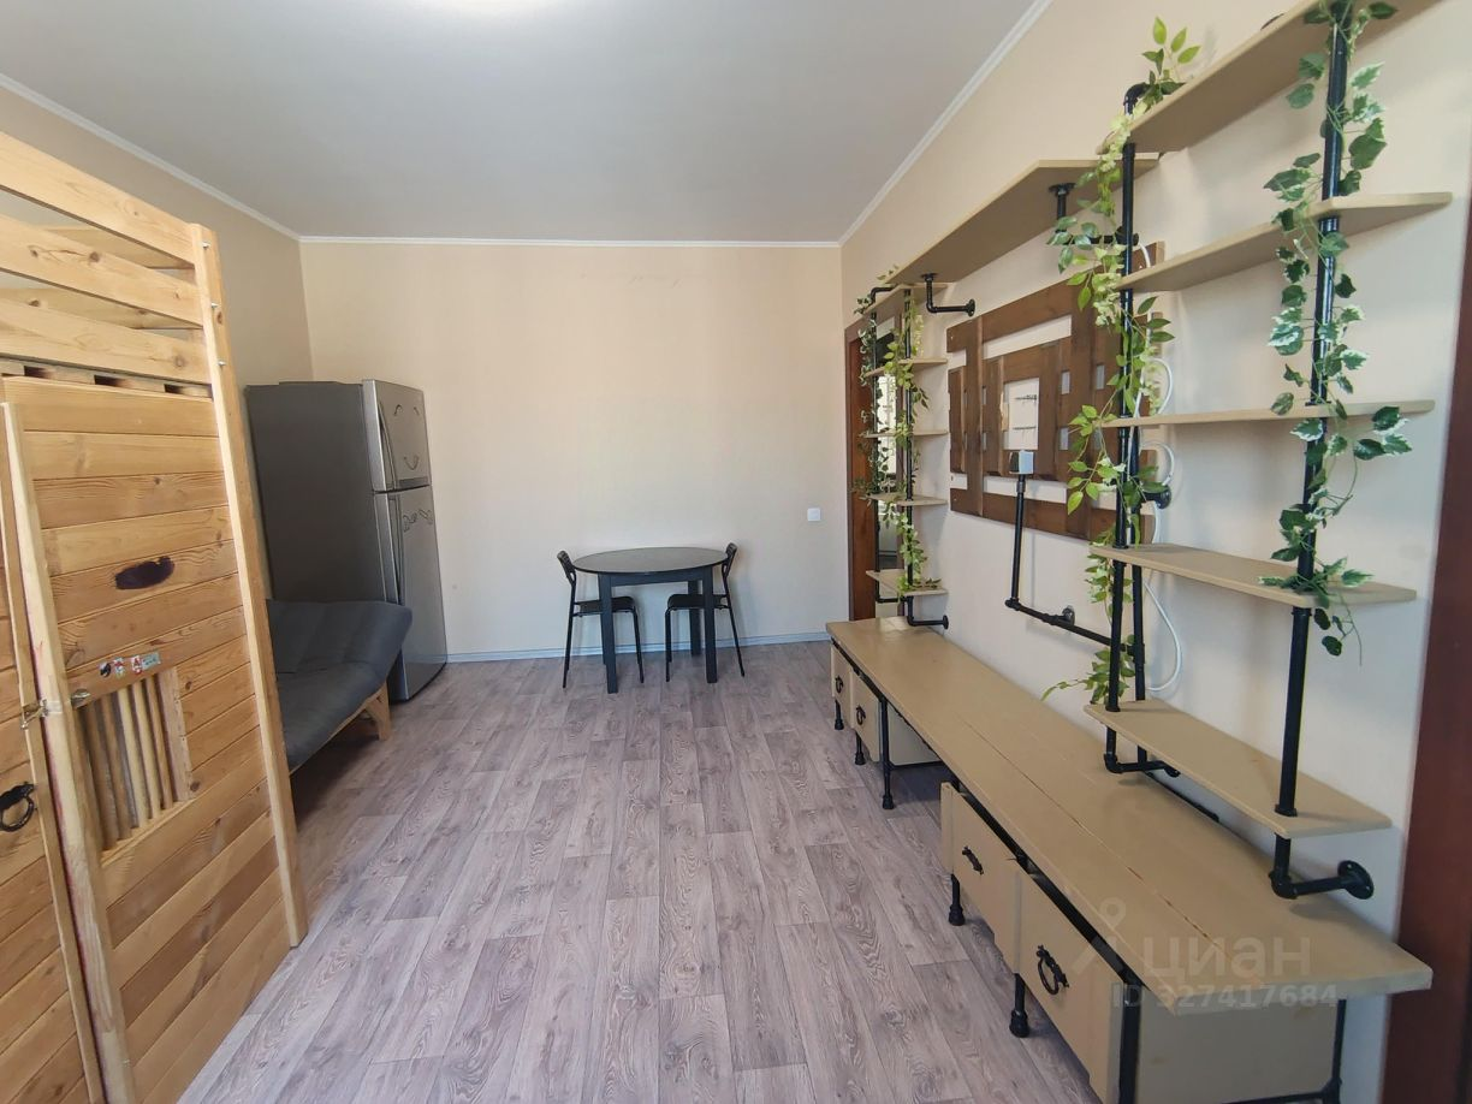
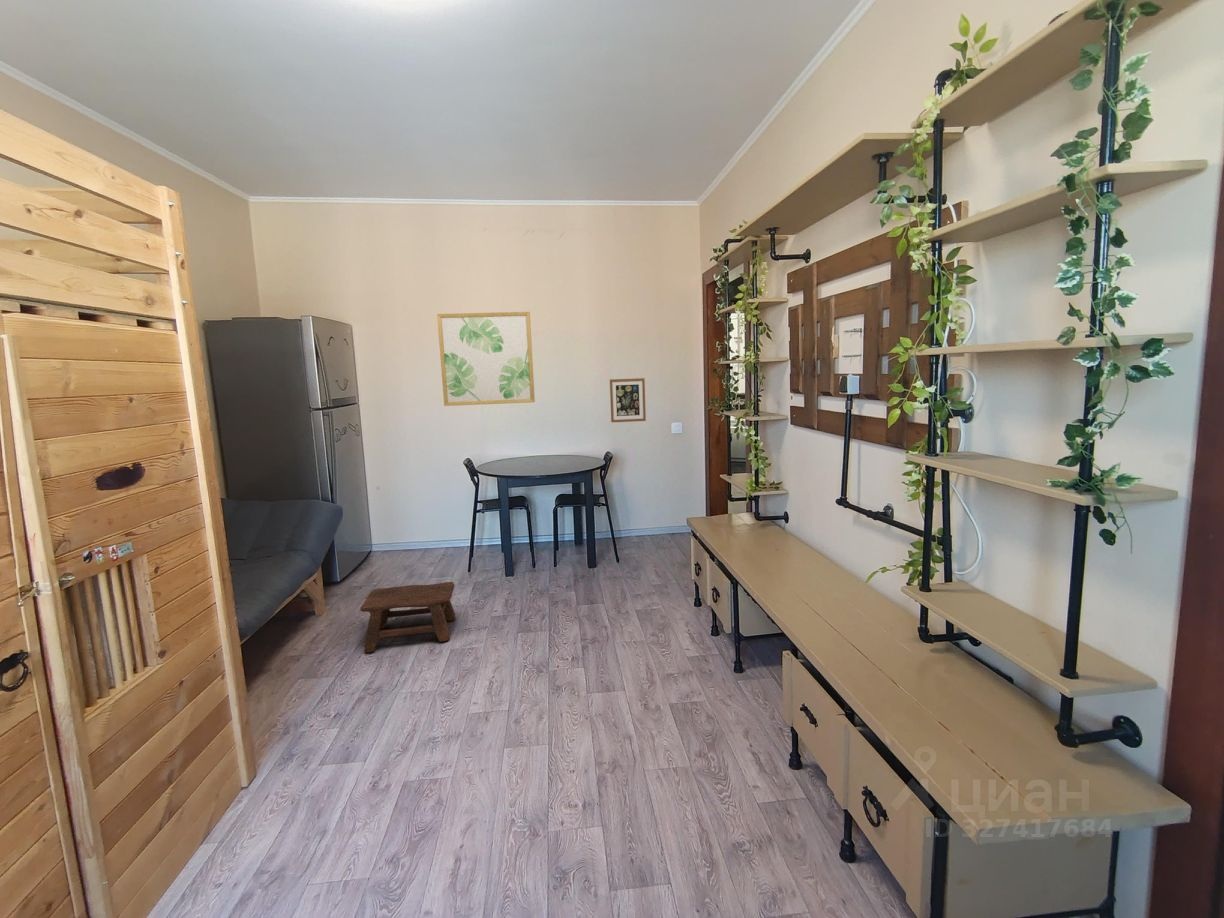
+ wall art [436,311,536,407]
+ stool [359,581,456,653]
+ wall art [609,377,647,423]
